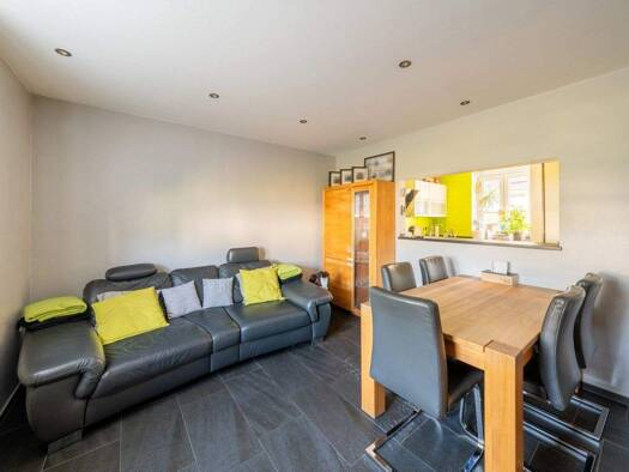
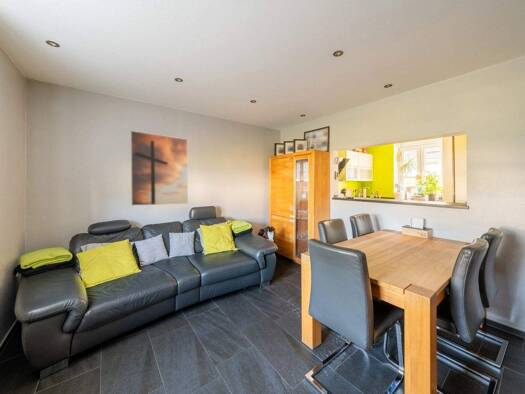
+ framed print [129,130,189,207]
